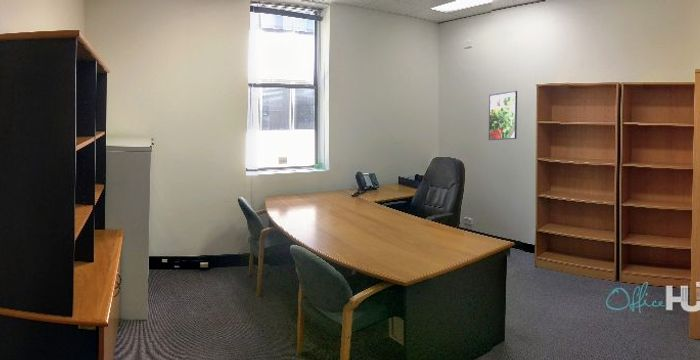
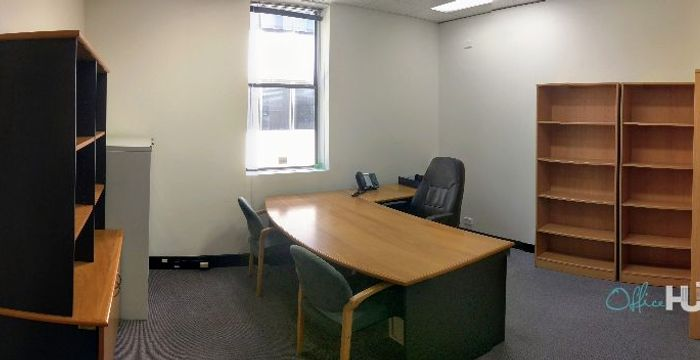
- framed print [488,90,518,141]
